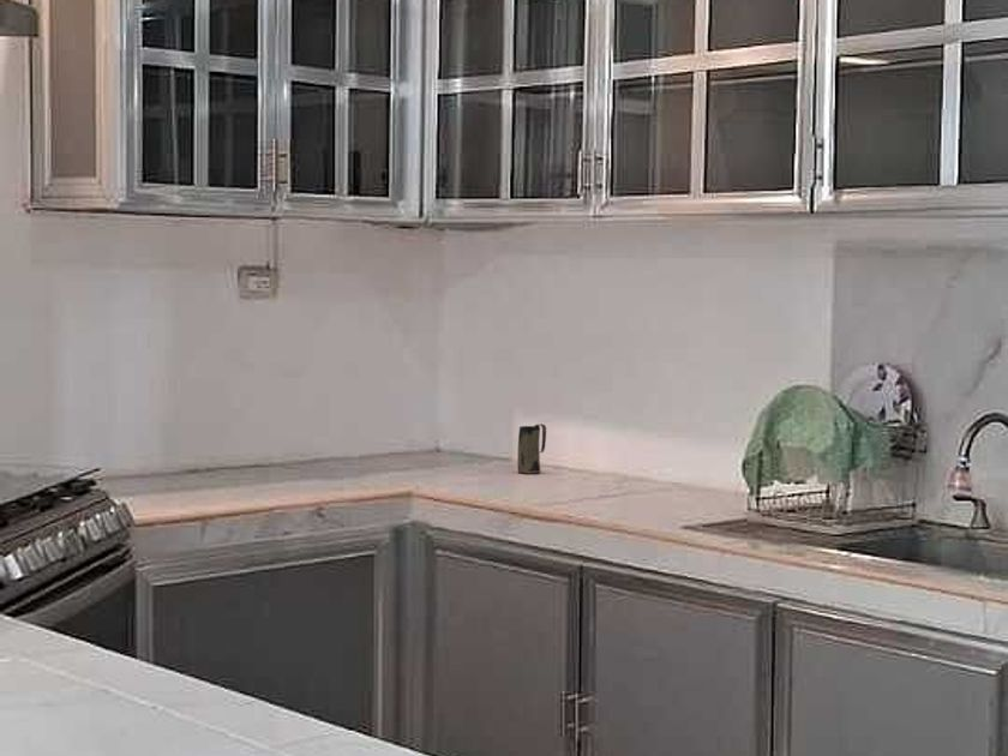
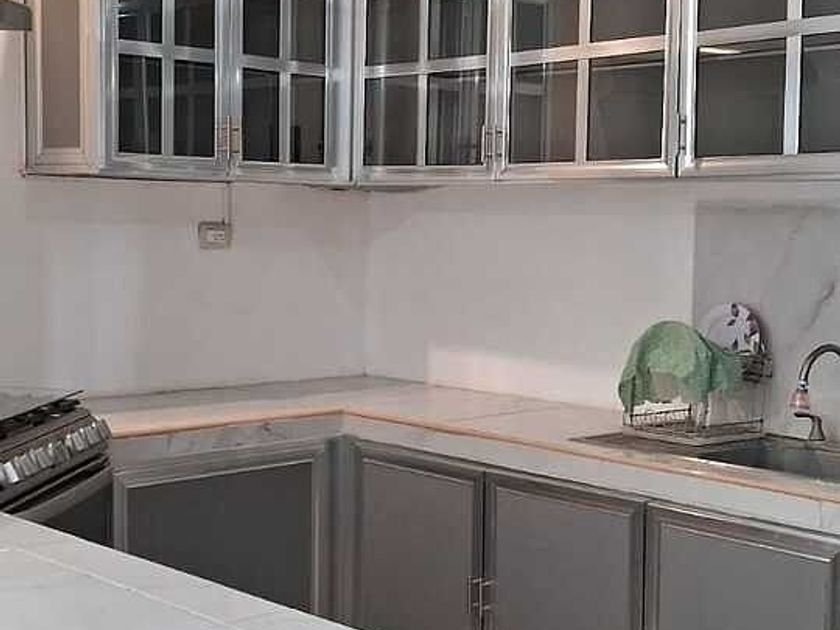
- mug [516,422,547,475]
